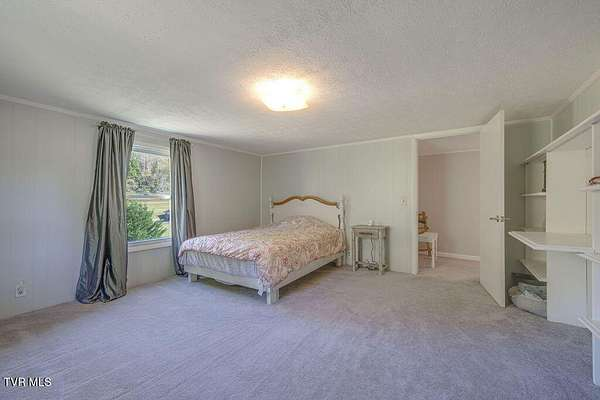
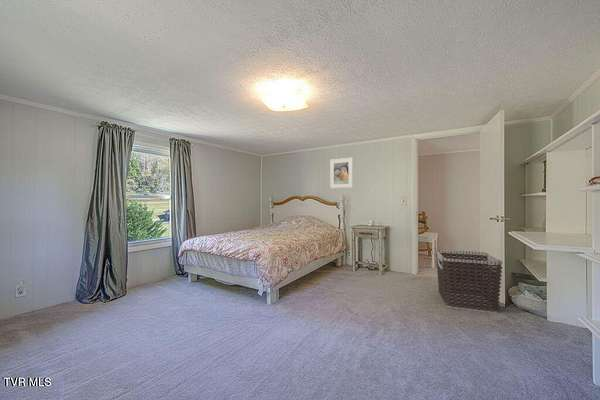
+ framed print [329,157,354,189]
+ clothes hamper [435,249,503,314]
